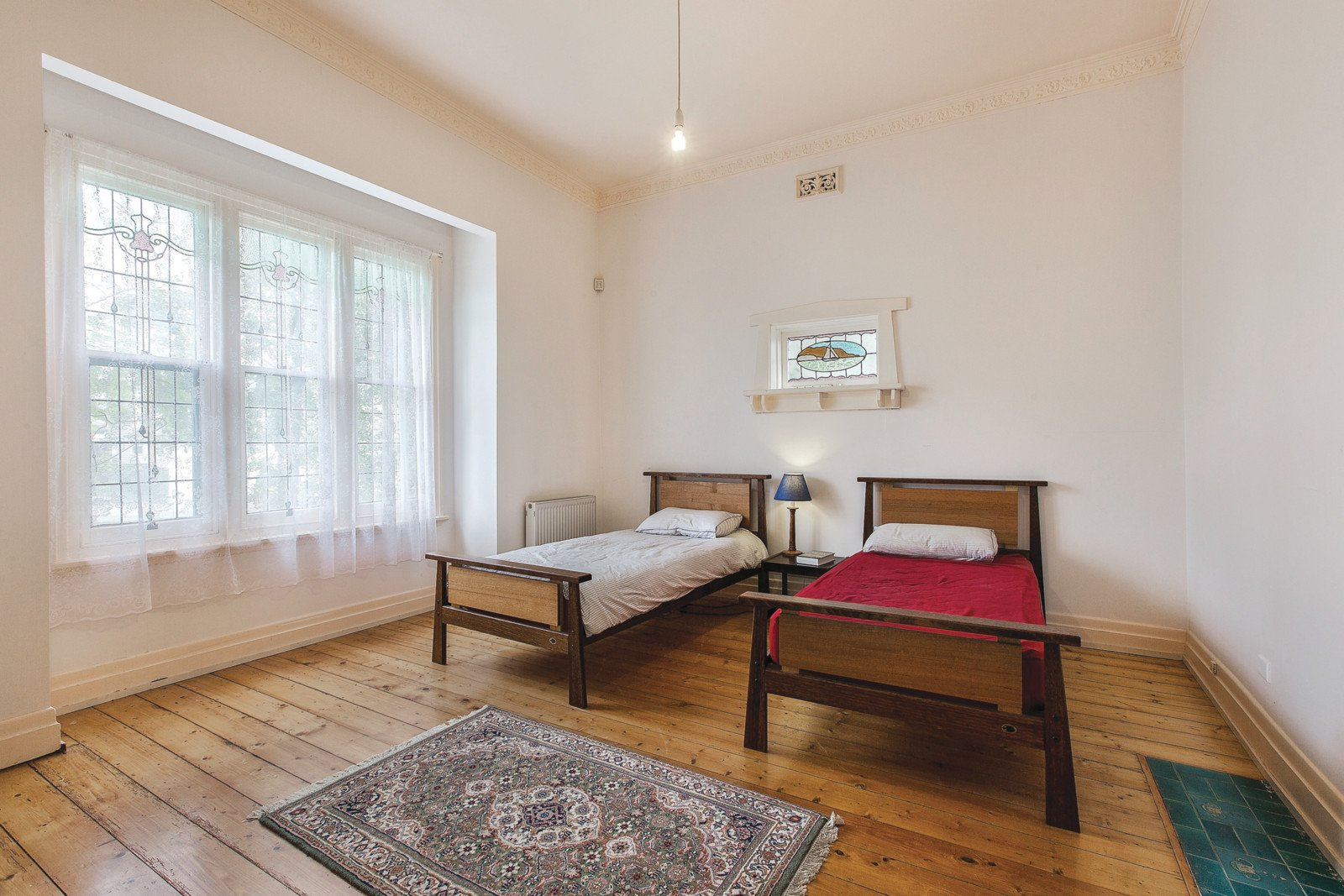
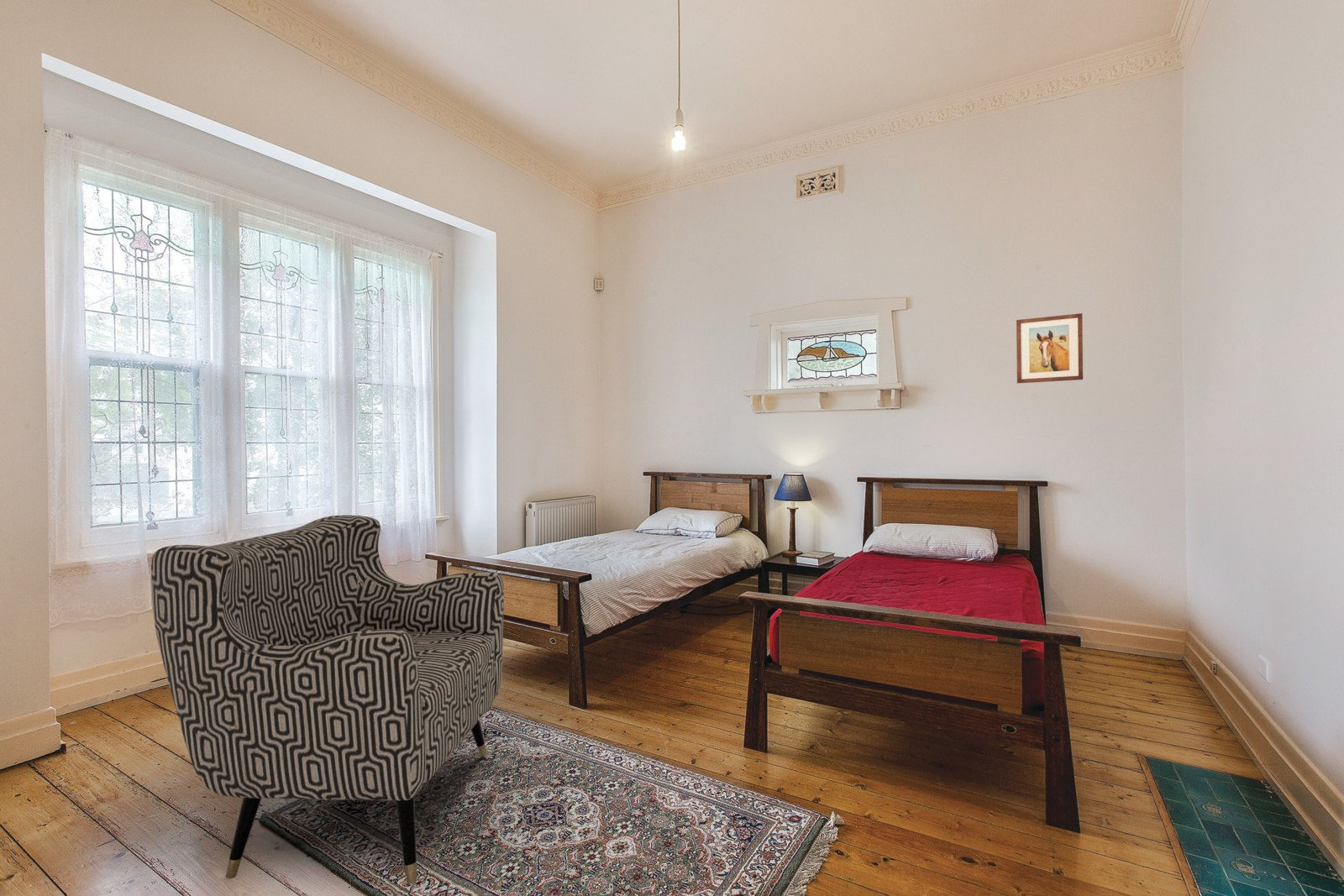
+ armchair [150,514,505,885]
+ wall art [1016,312,1084,384]
